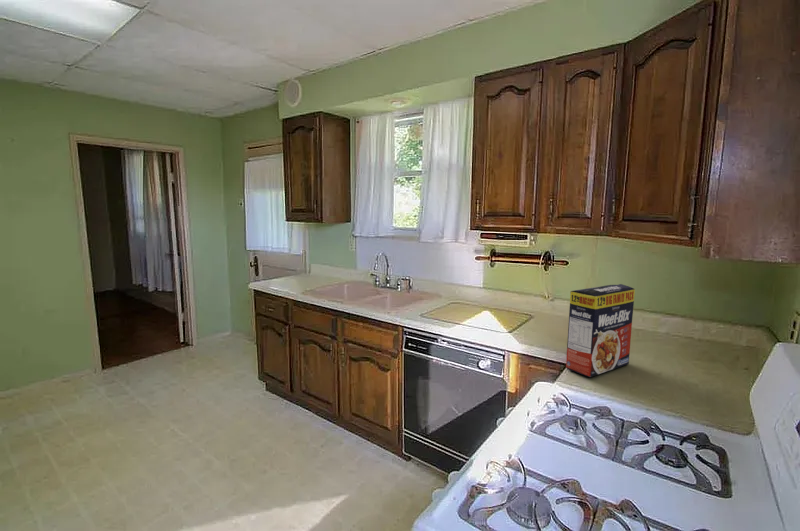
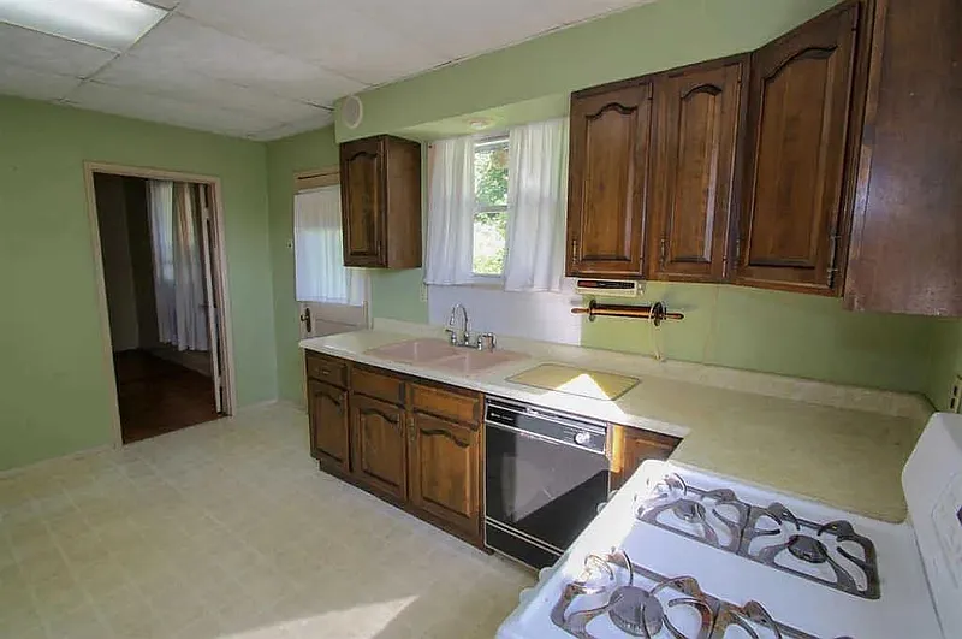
- cereal box [565,283,636,378]
